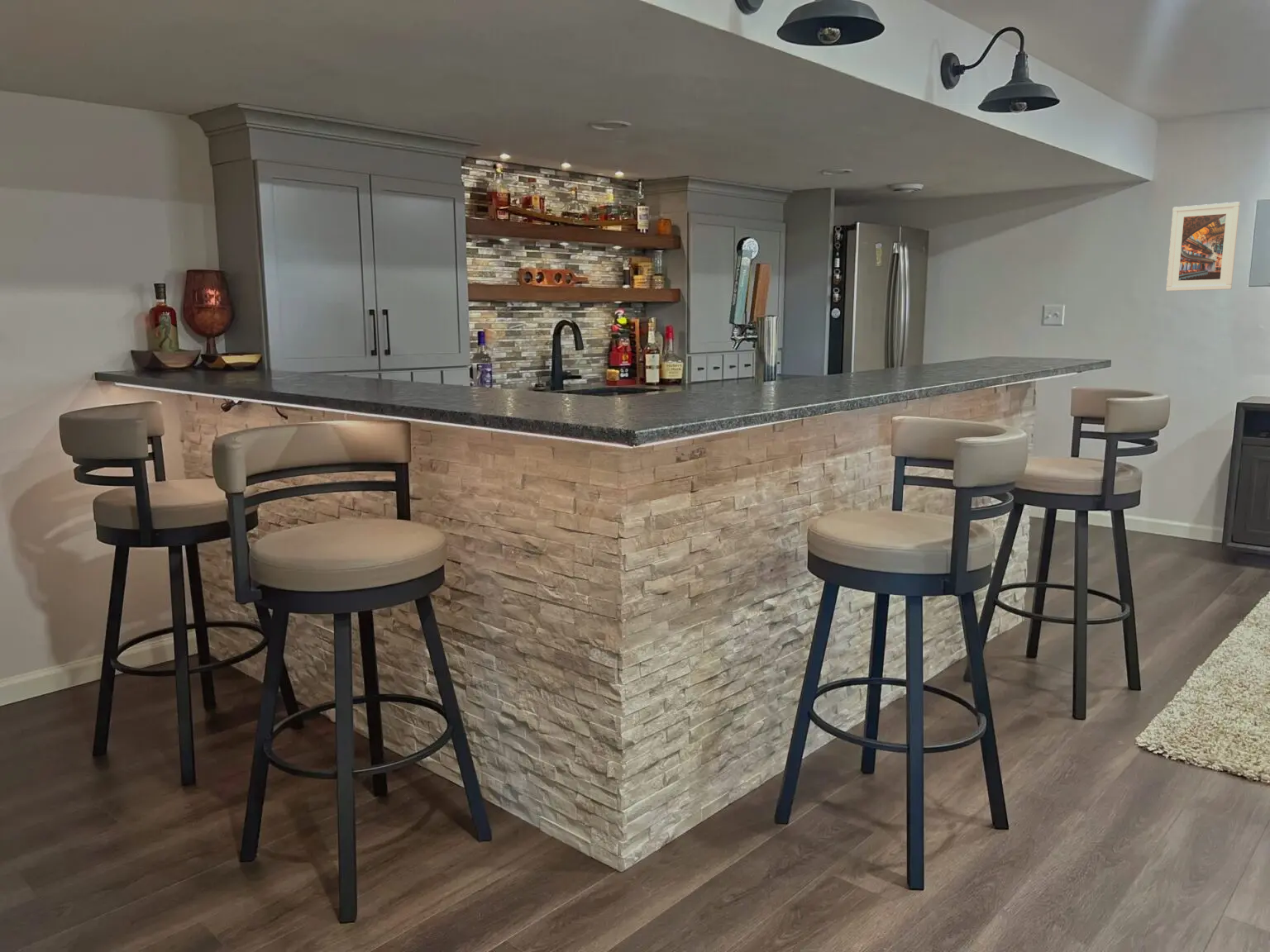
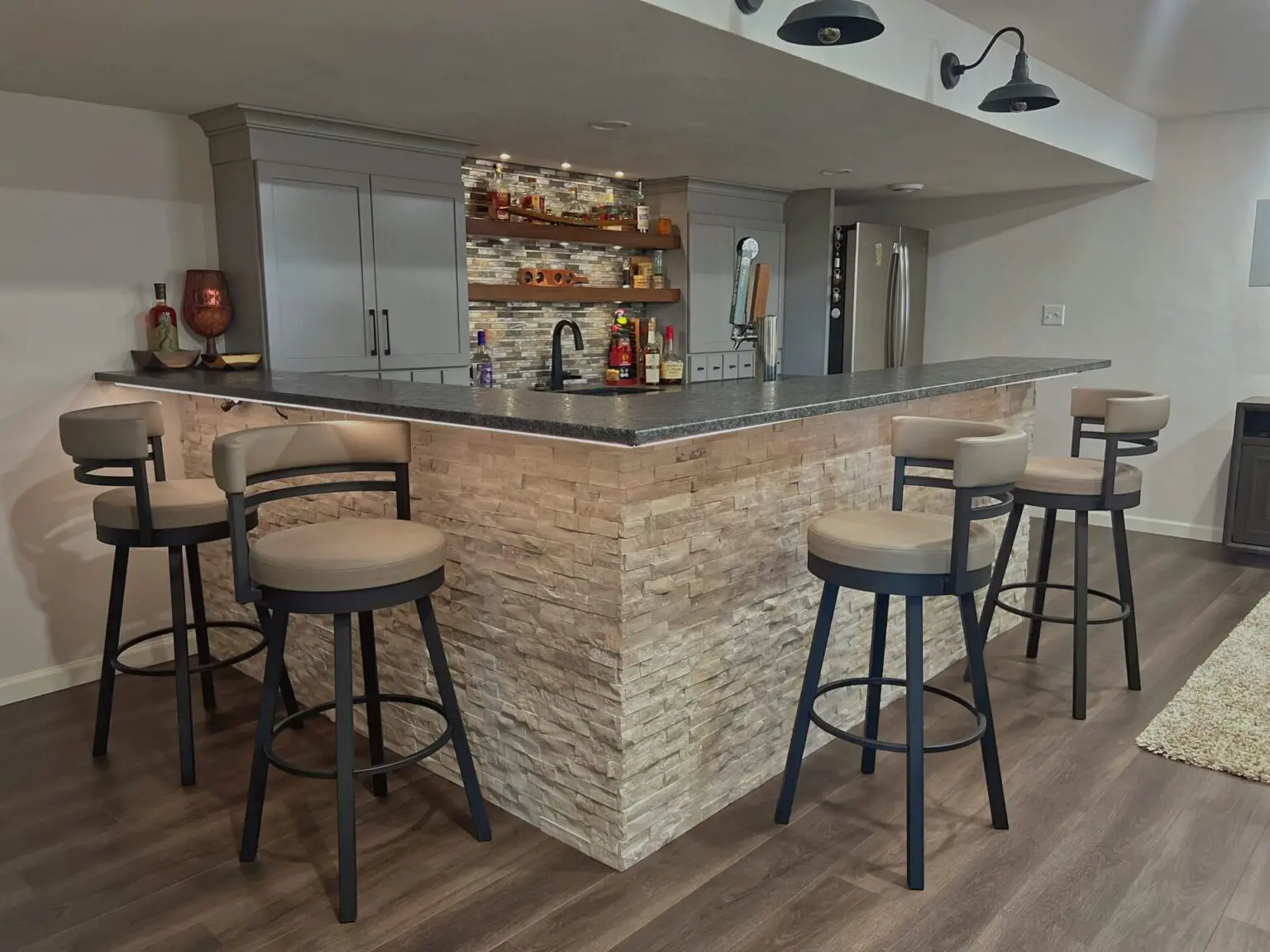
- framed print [1166,201,1241,292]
